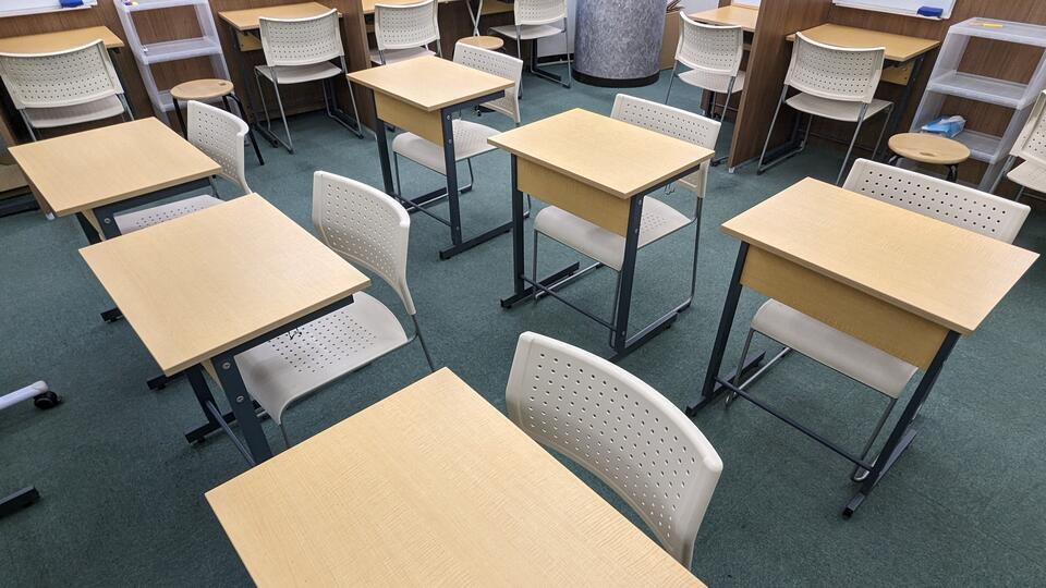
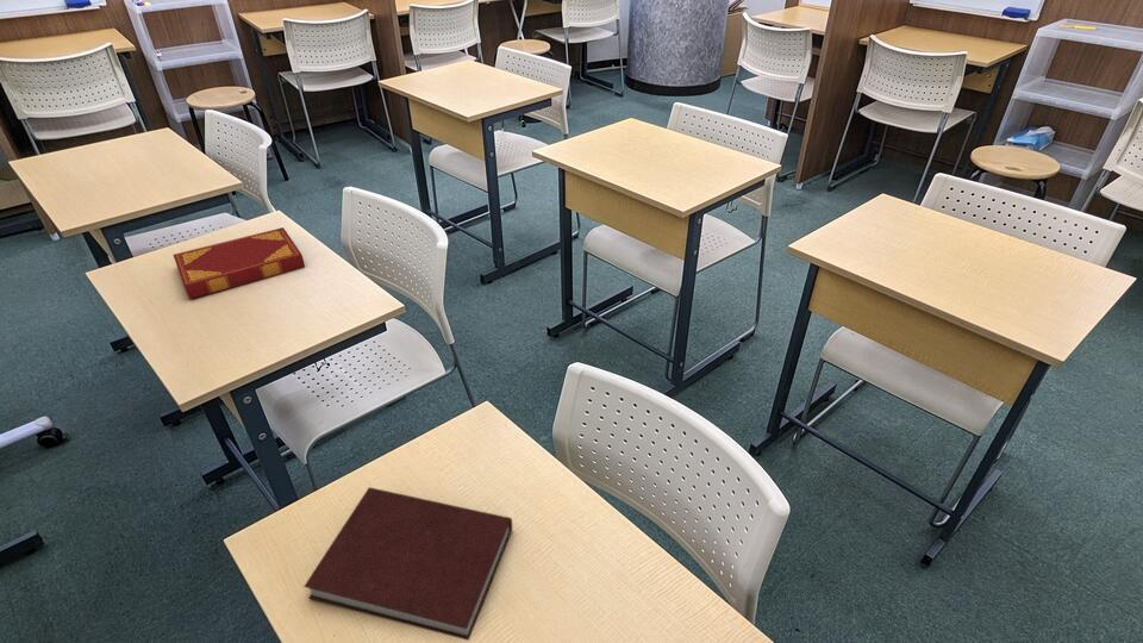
+ notebook [302,486,513,642]
+ hardback book [173,226,306,300]
